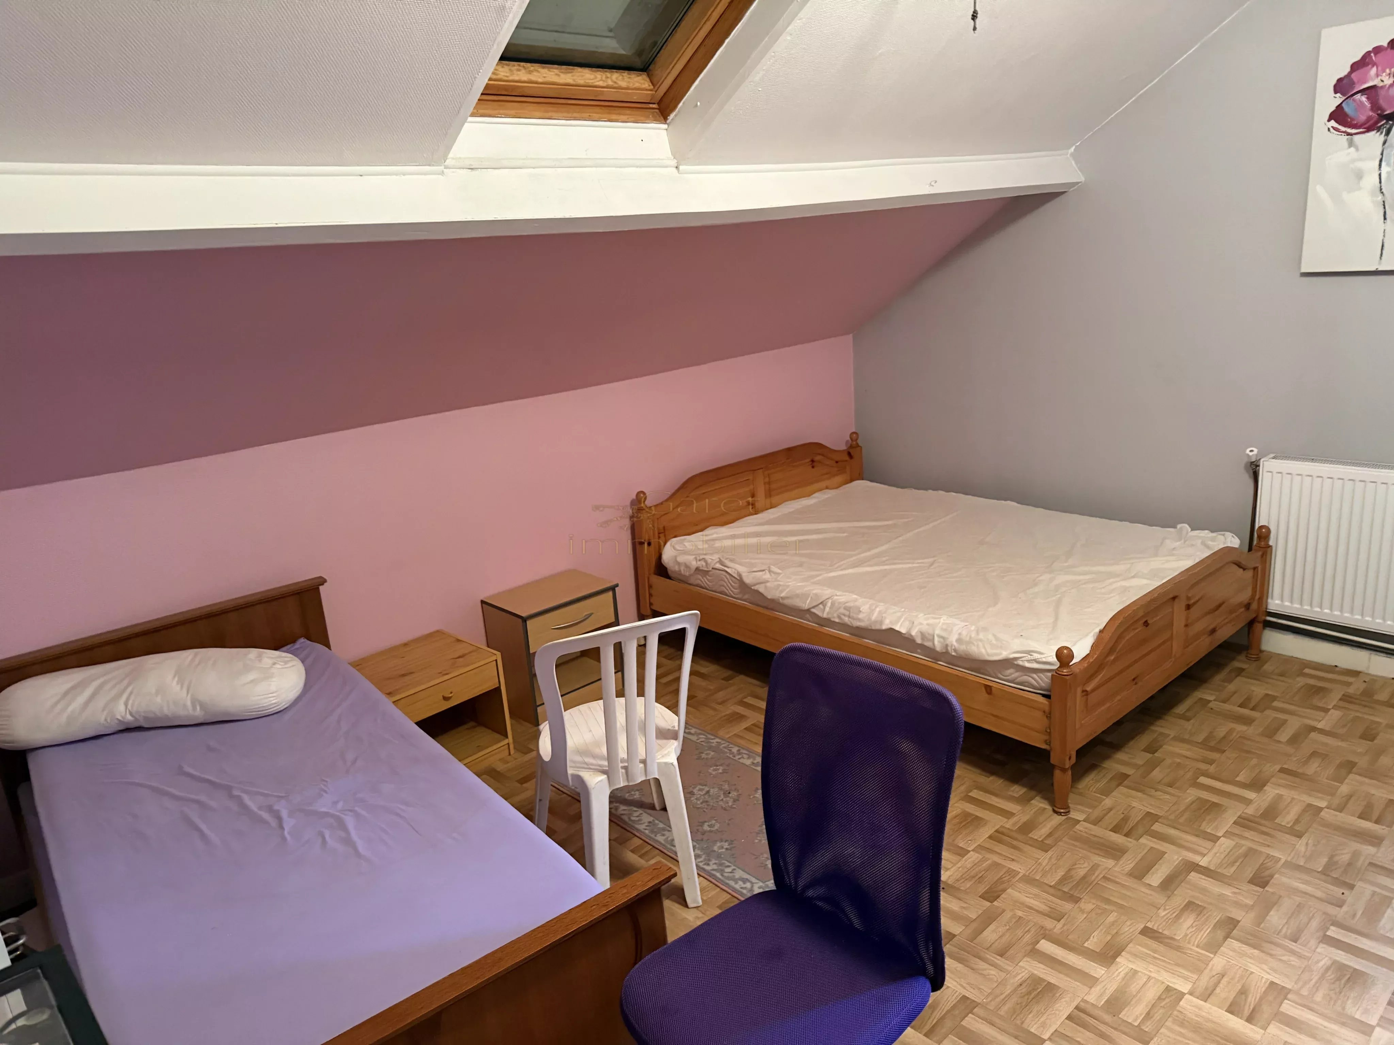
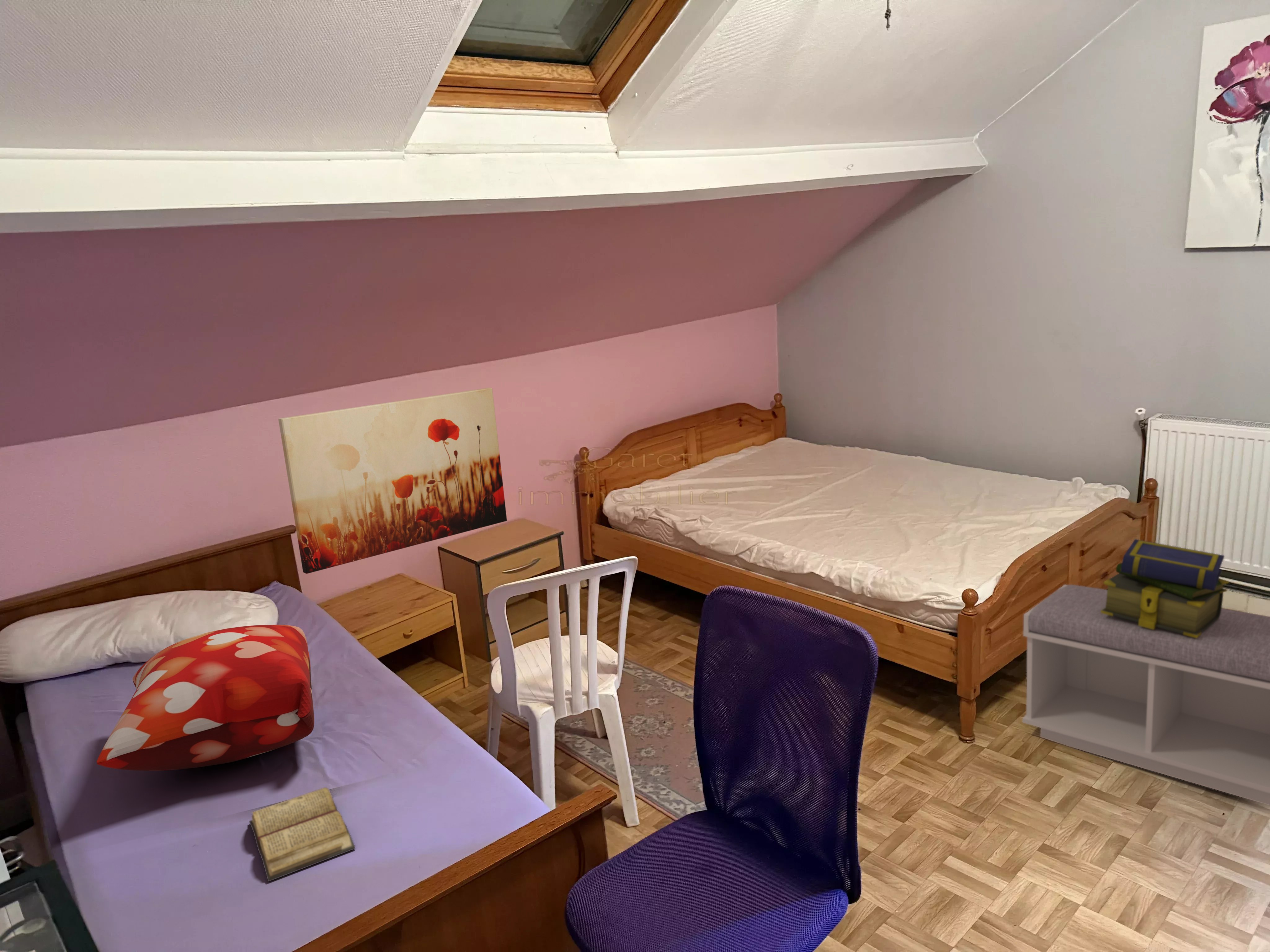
+ decorative pillow [96,624,315,771]
+ diary [249,787,356,882]
+ wall art [278,388,507,574]
+ bench [1022,584,1270,806]
+ stack of books [1101,539,1229,638]
